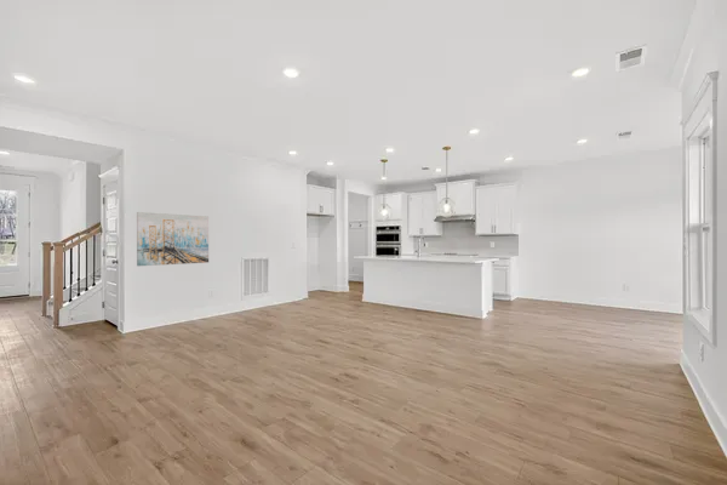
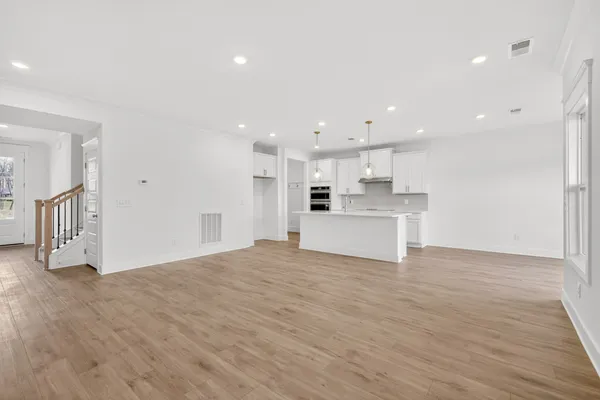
- wall art [136,211,210,267]
